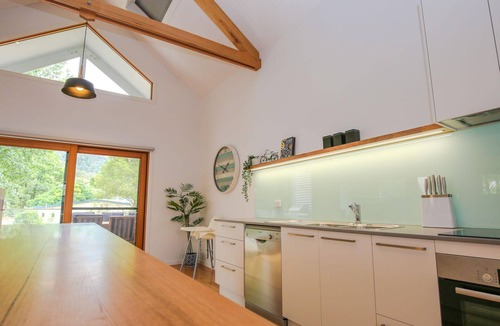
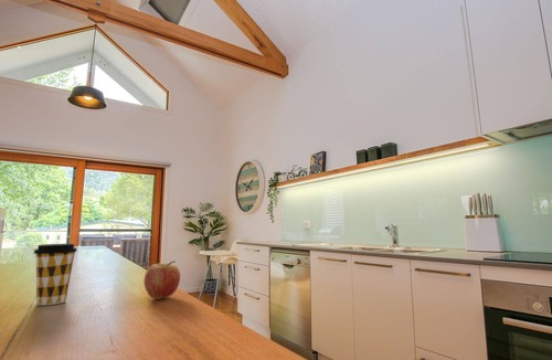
+ fruit [142,260,181,300]
+ coffee cup [32,243,78,306]
